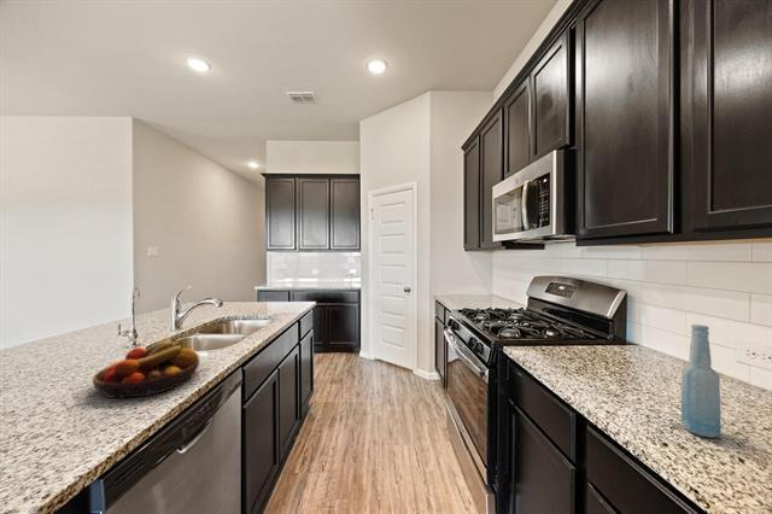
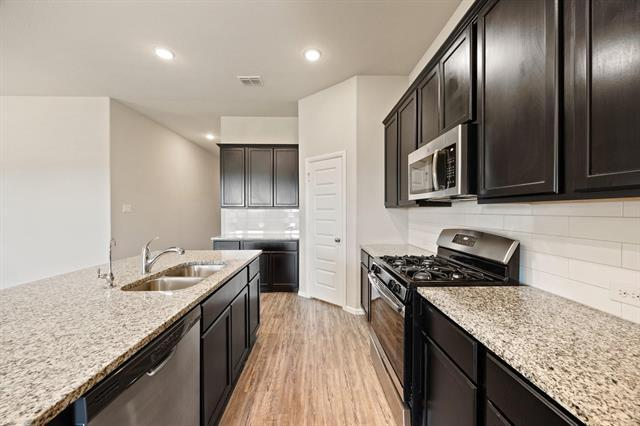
- fruit bowl [92,337,200,399]
- bottle [680,323,723,439]
